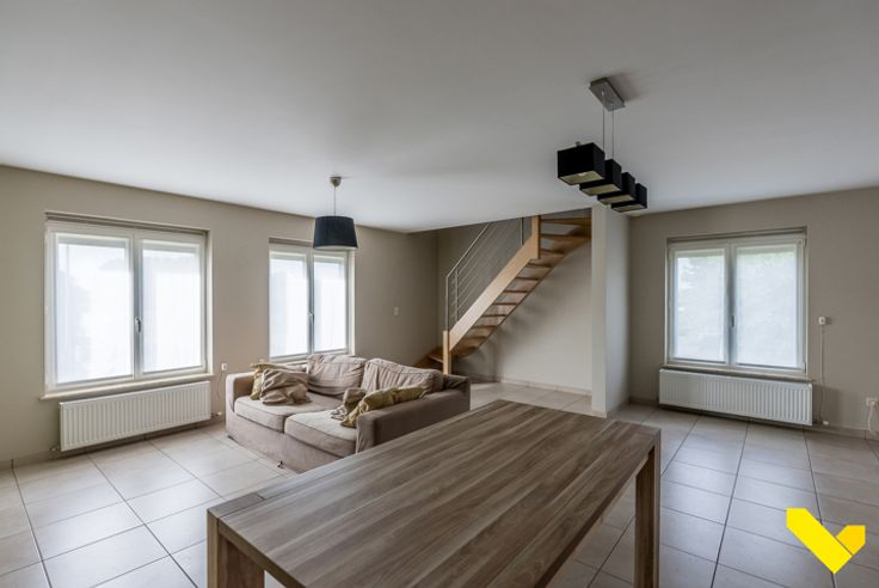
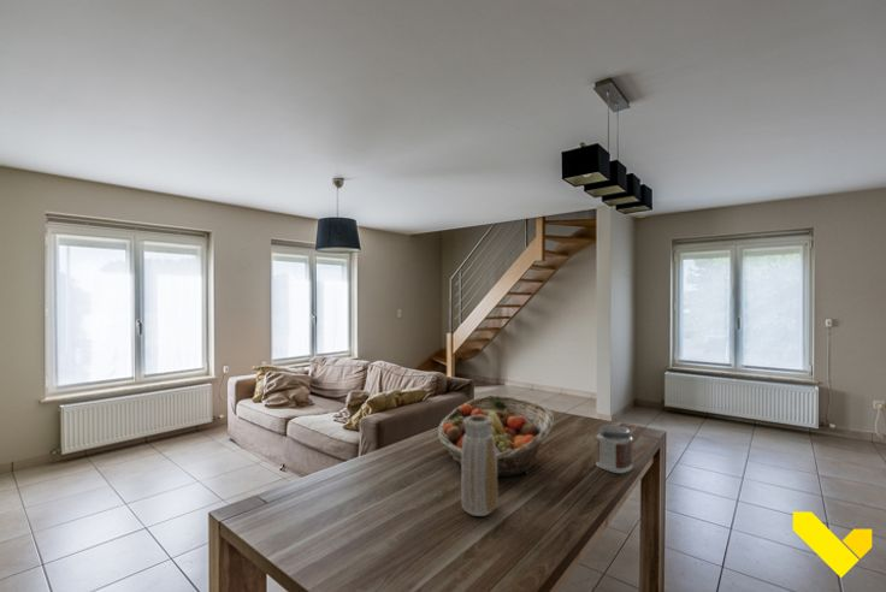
+ jar [595,424,634,474]
+ fruit basket [437,395,555,478]
+ vase [460,415,498,517]
